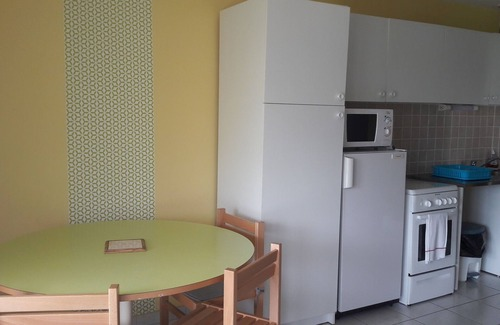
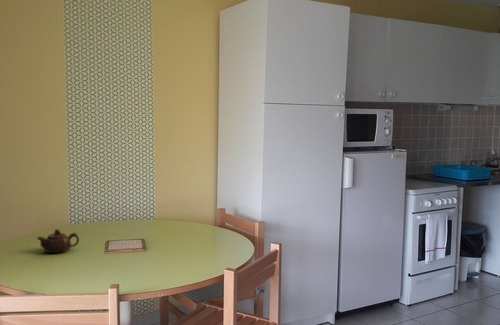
+ teapot [36,228,80,254]
